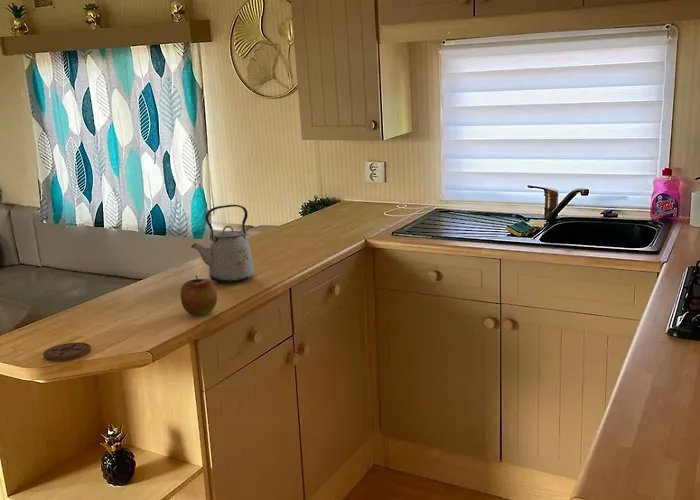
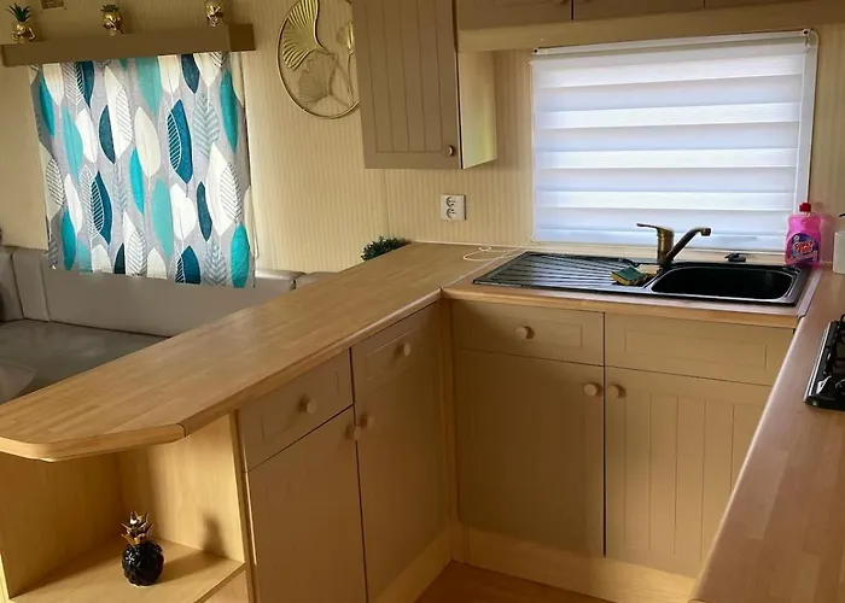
- kettle [190,204,255,284]
- apple [180,275,218,316]
- coaster [42,342,92,361]
